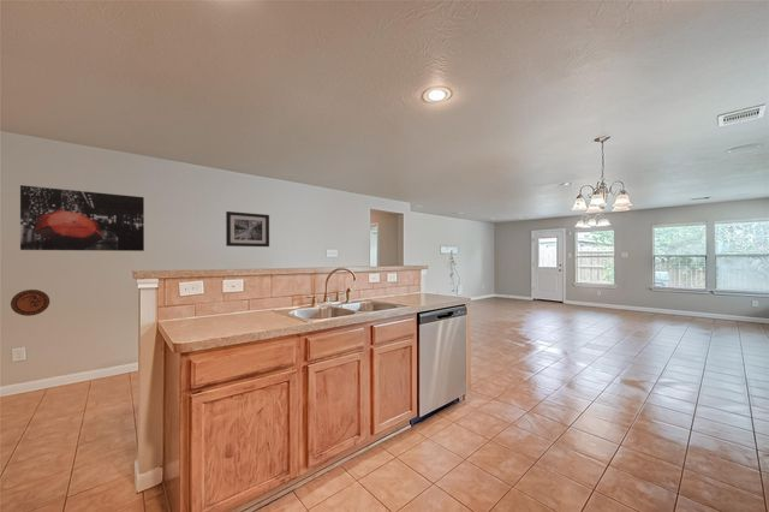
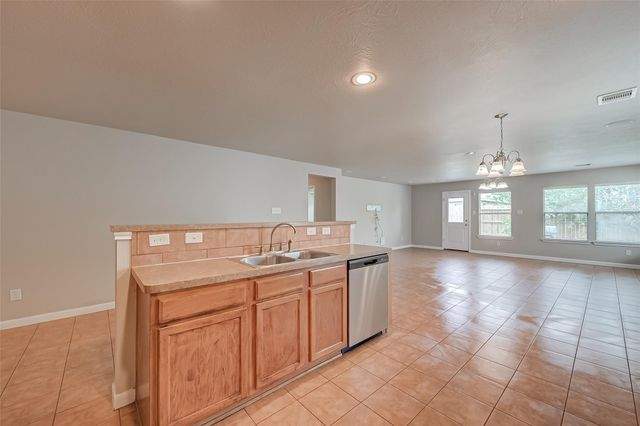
- wall art [225,210,270,248]
- decorative plate [10,288,50,317]
- wall art [19,184,145,252]
